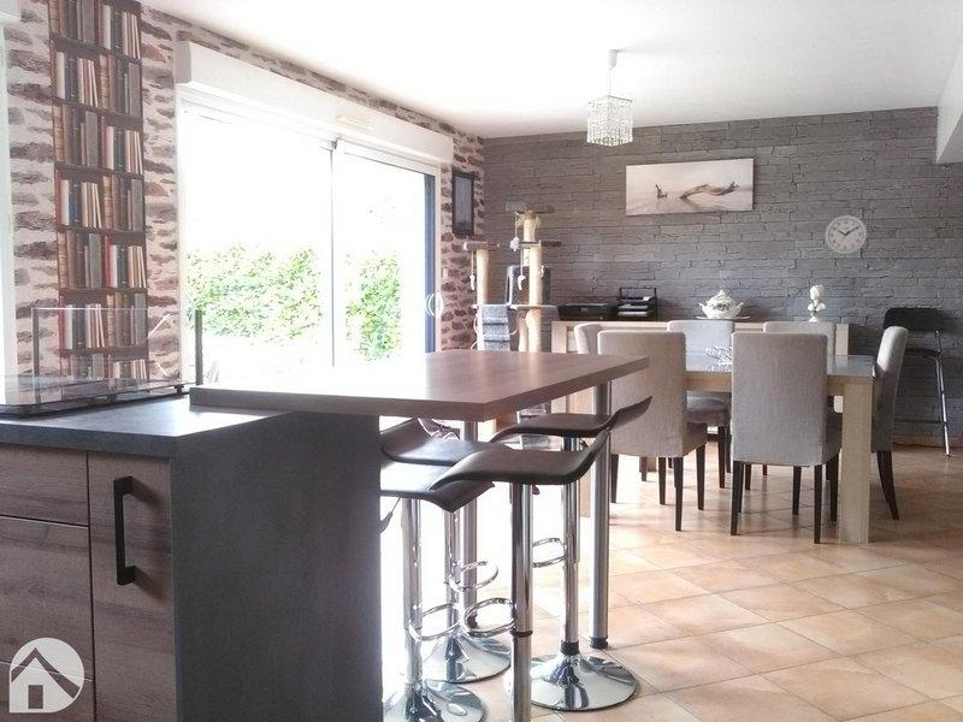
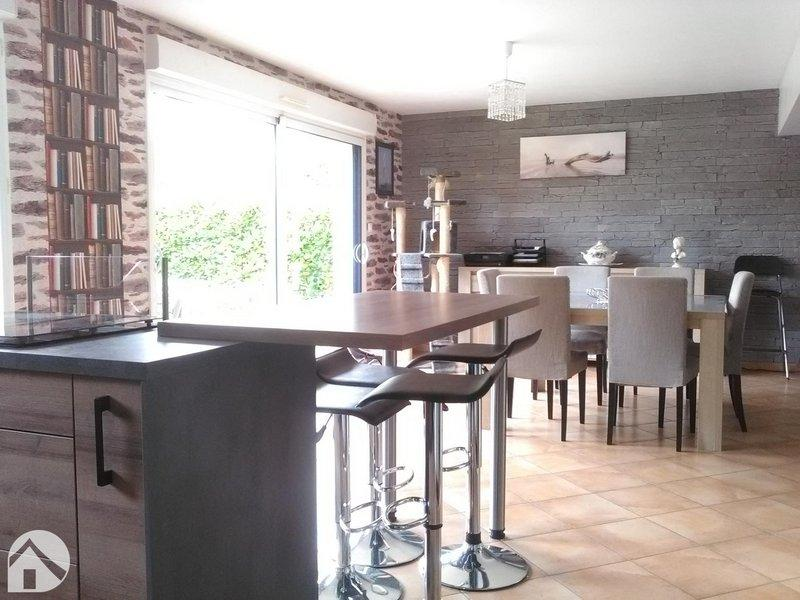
- wall clock [823,214,868,256]
